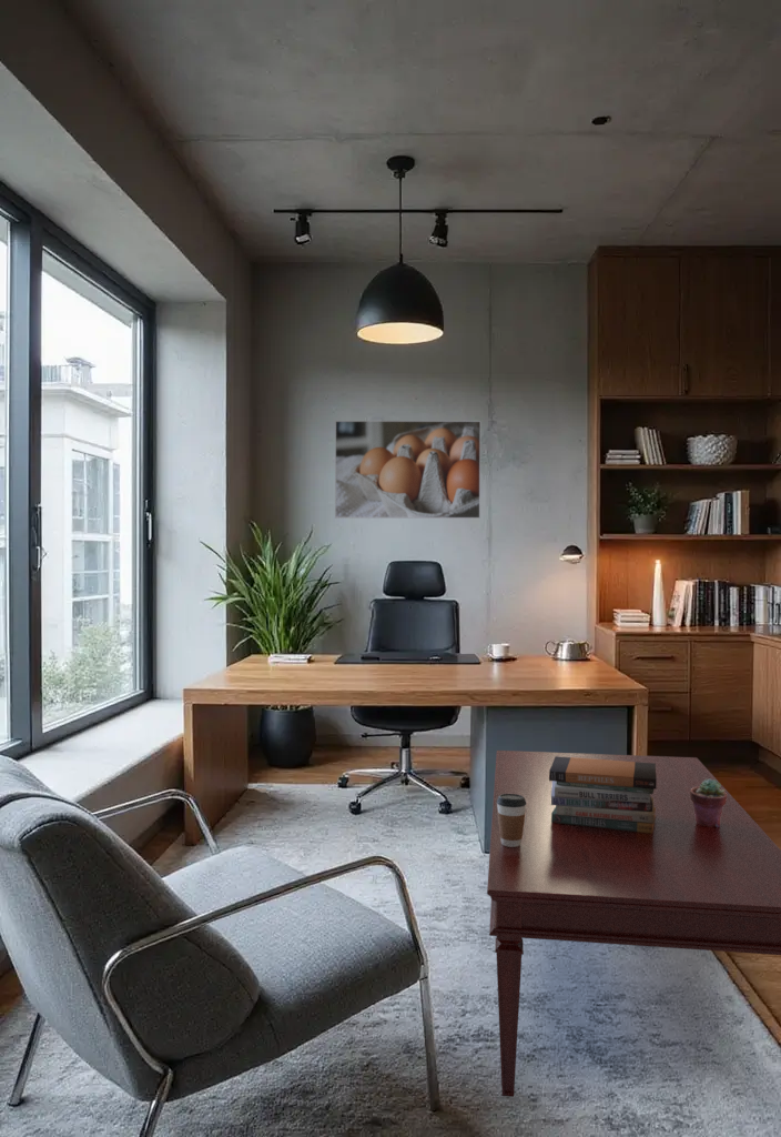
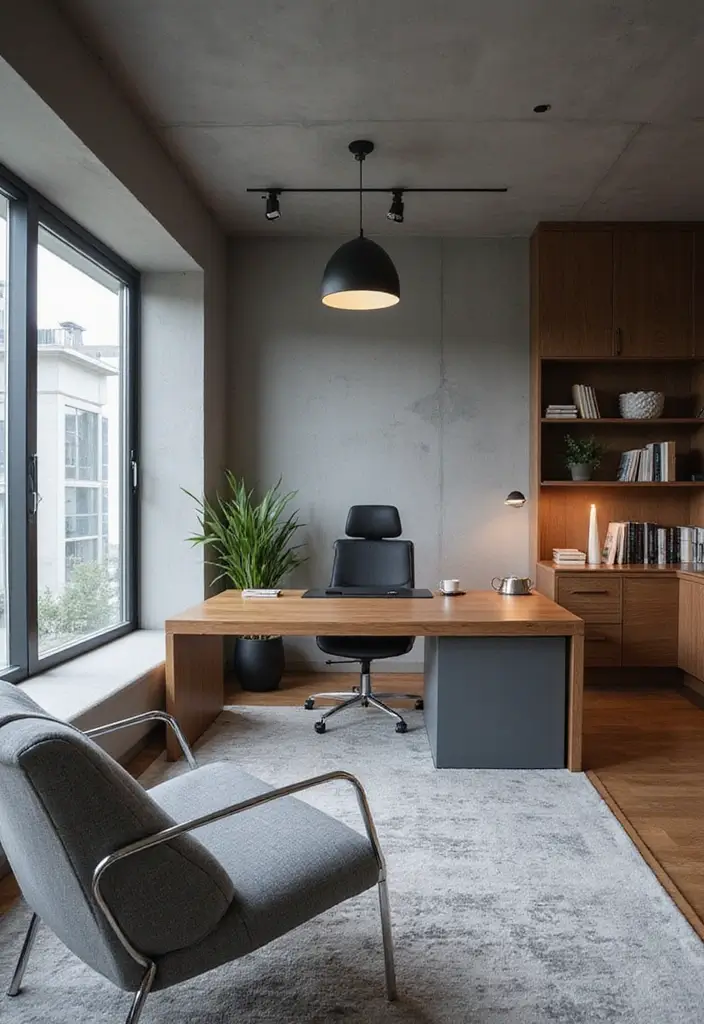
- coffee table [486,749,781,1098]
- book stack [549,756,657,834]
- potted succulent [690,779,727,827]
- coffee cup [497,794,526,847]
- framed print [334,420,481,520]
